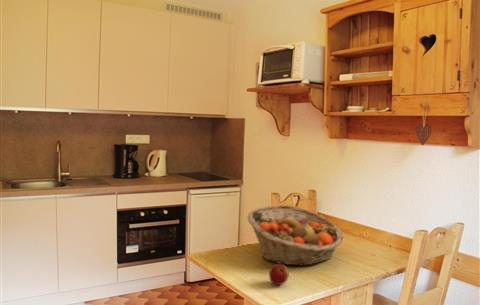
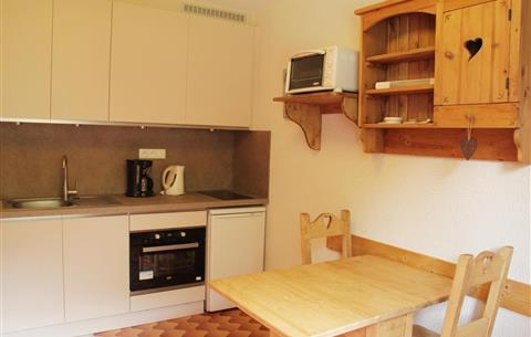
- apple [268,263,290,286]
- fruit basket [246,204,344,266]
